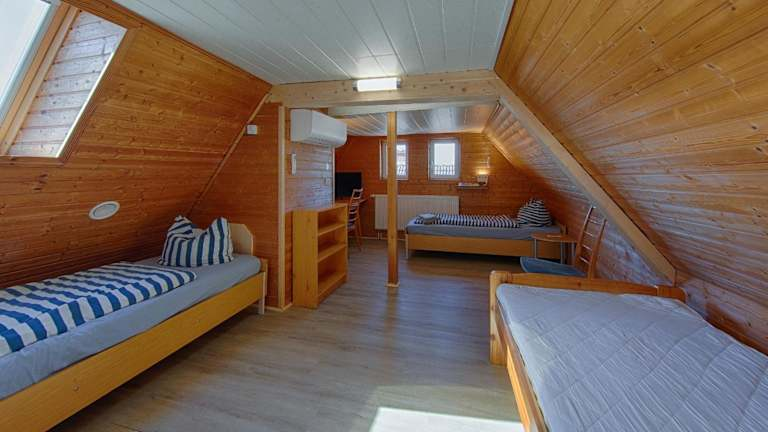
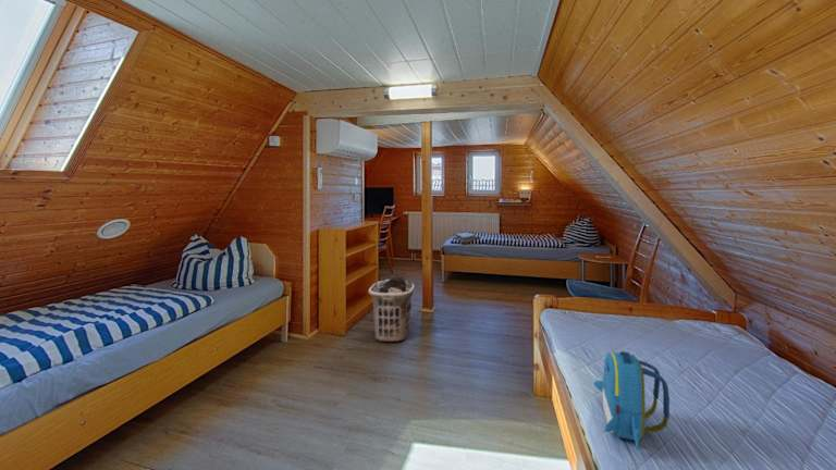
+ backpack [593,350,671,452]
+ clothes hamper [367,275,416,343]
